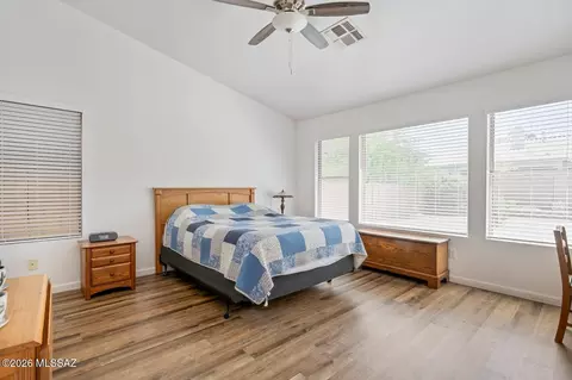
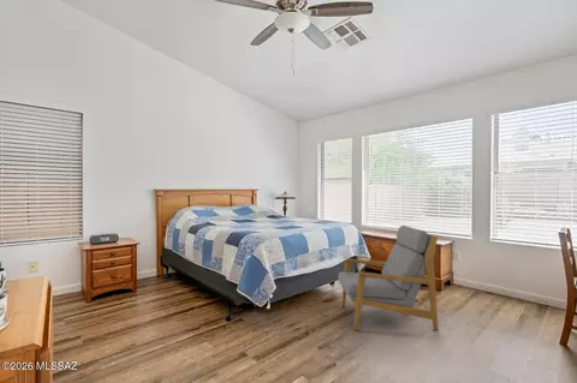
+ armchair [337,225,440,333]
